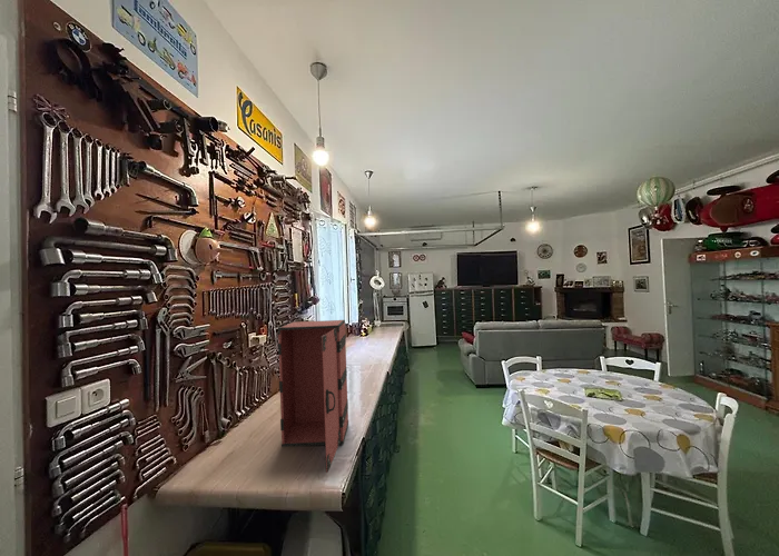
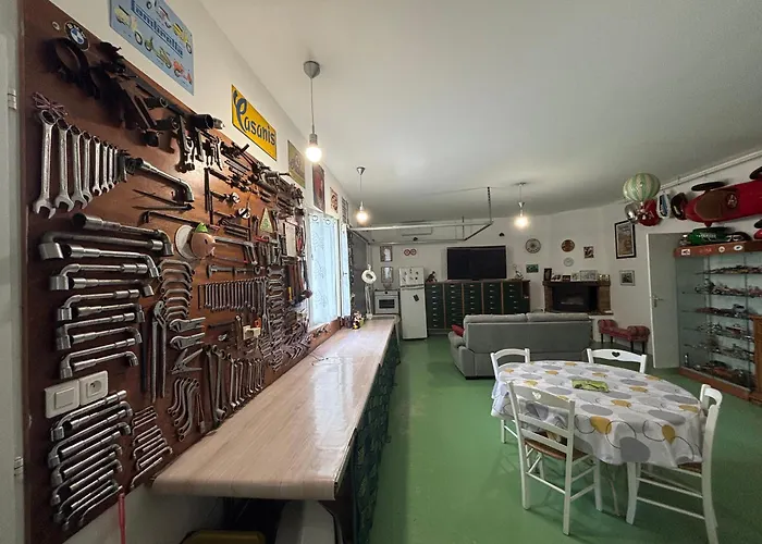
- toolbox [277,319,349,474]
